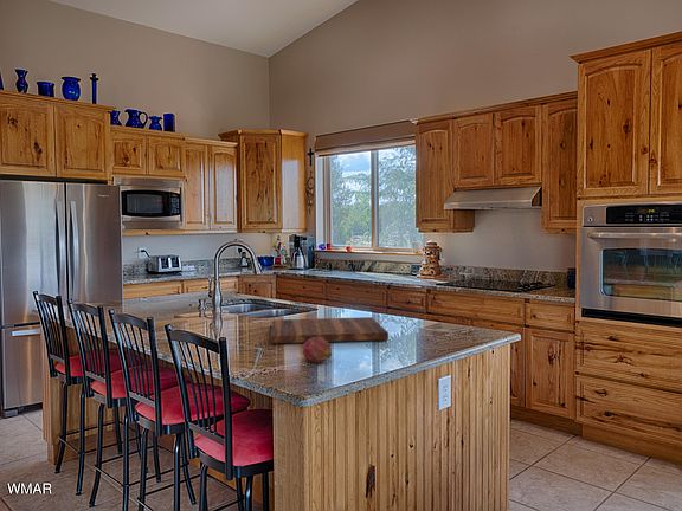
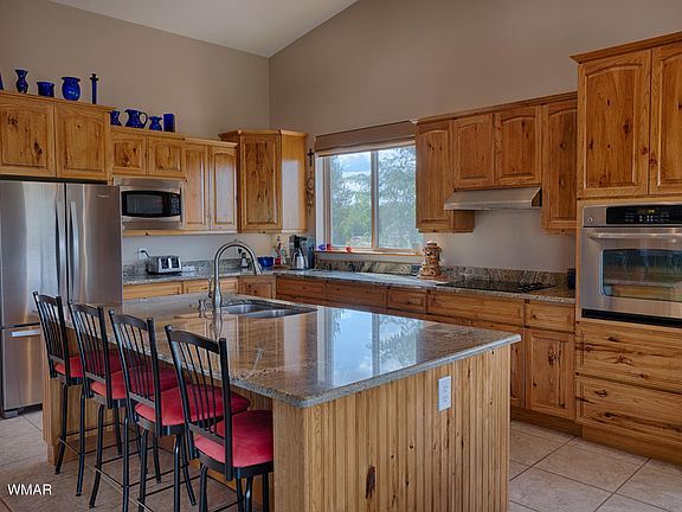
- cutting board [270,316,390,344]
- fruit [302,336,333,364]
